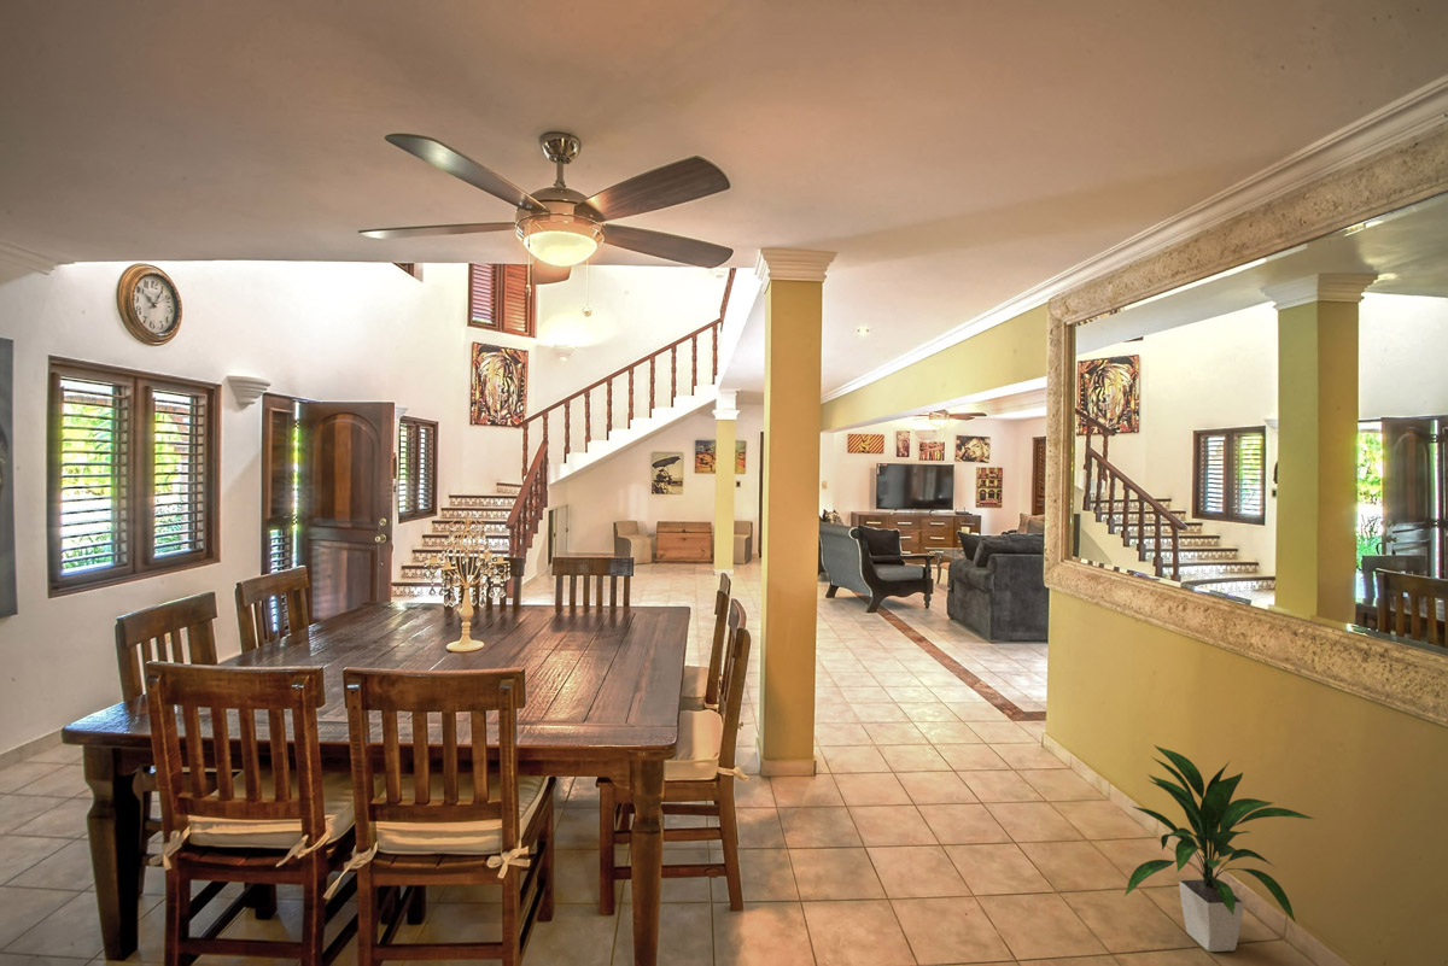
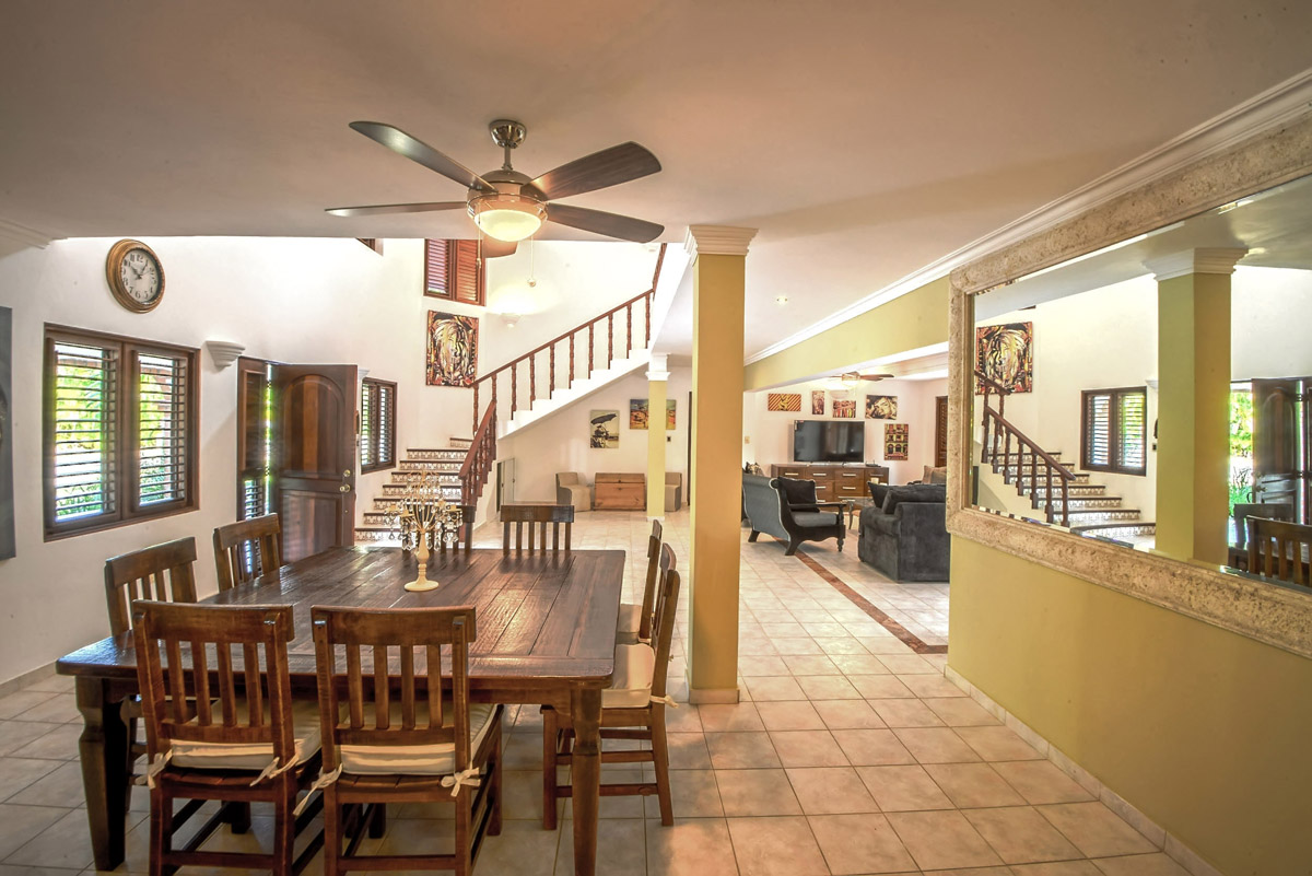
- indoor plant [1123,744,1316,953]
